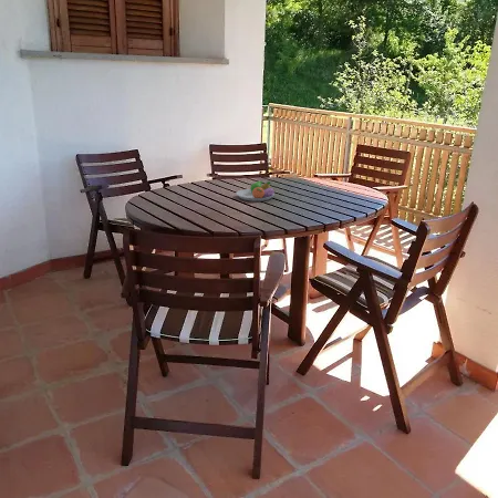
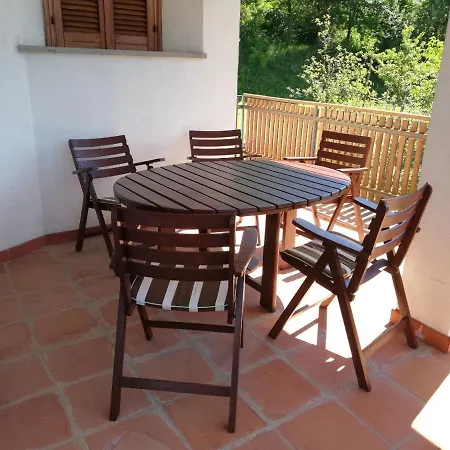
- fruit bowl [235,180,276,203]
